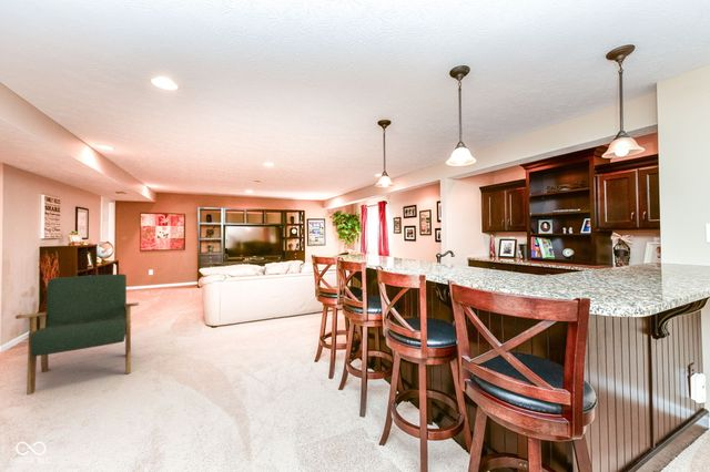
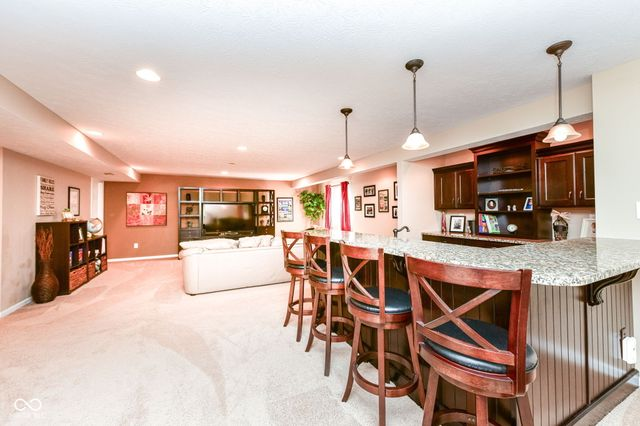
- armchair [14,273,140,396]
